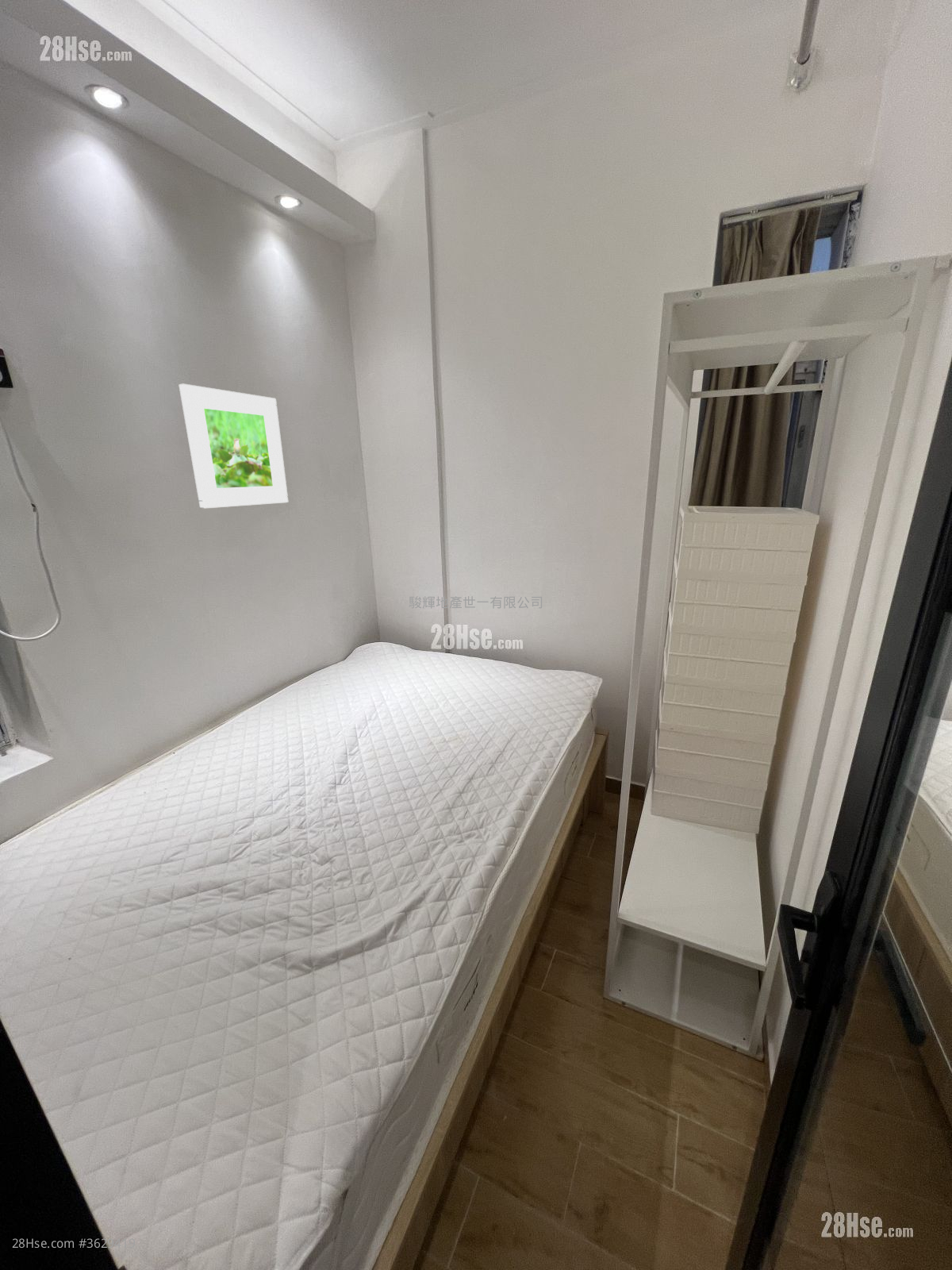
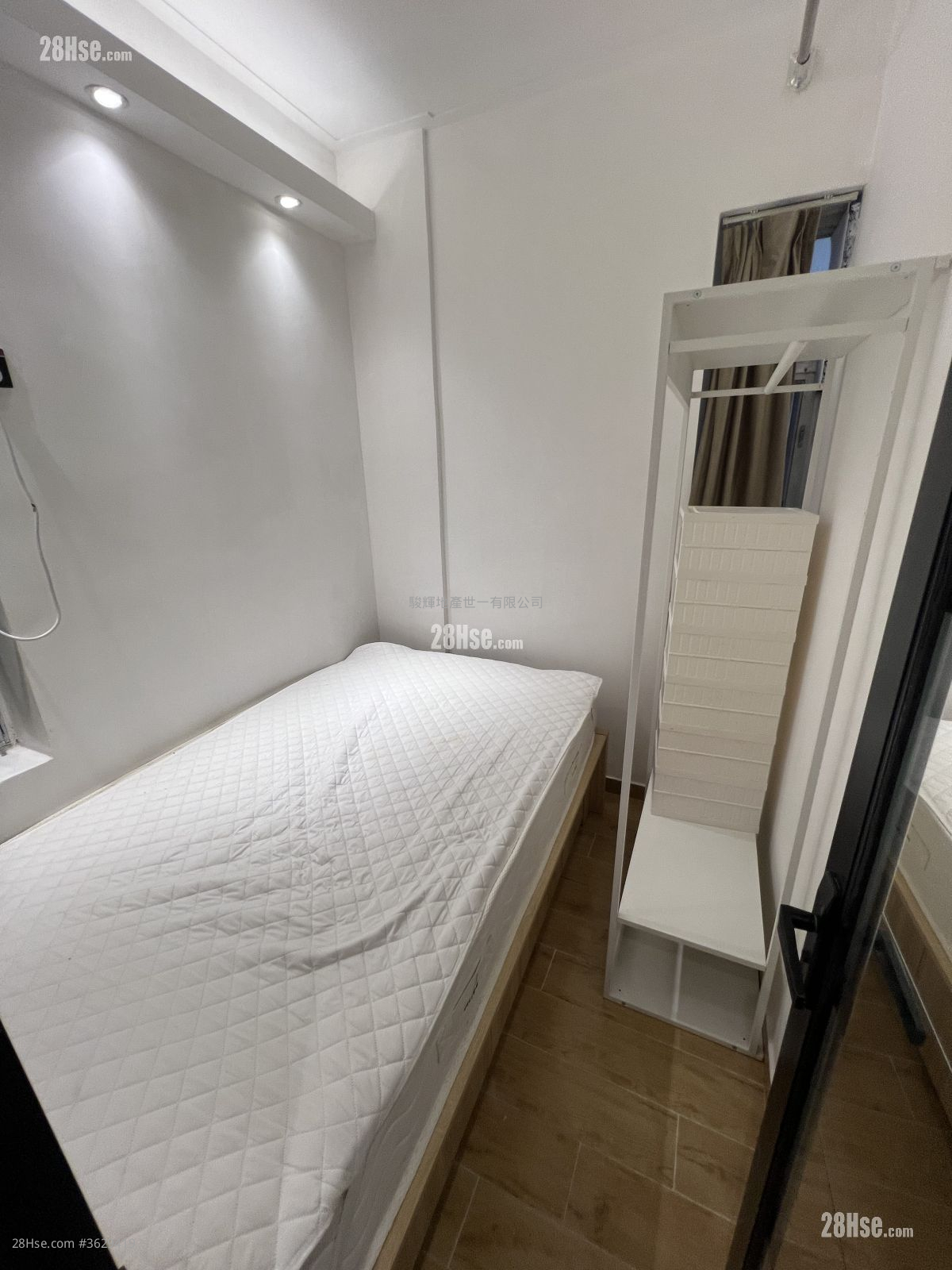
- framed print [178,383,289,510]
